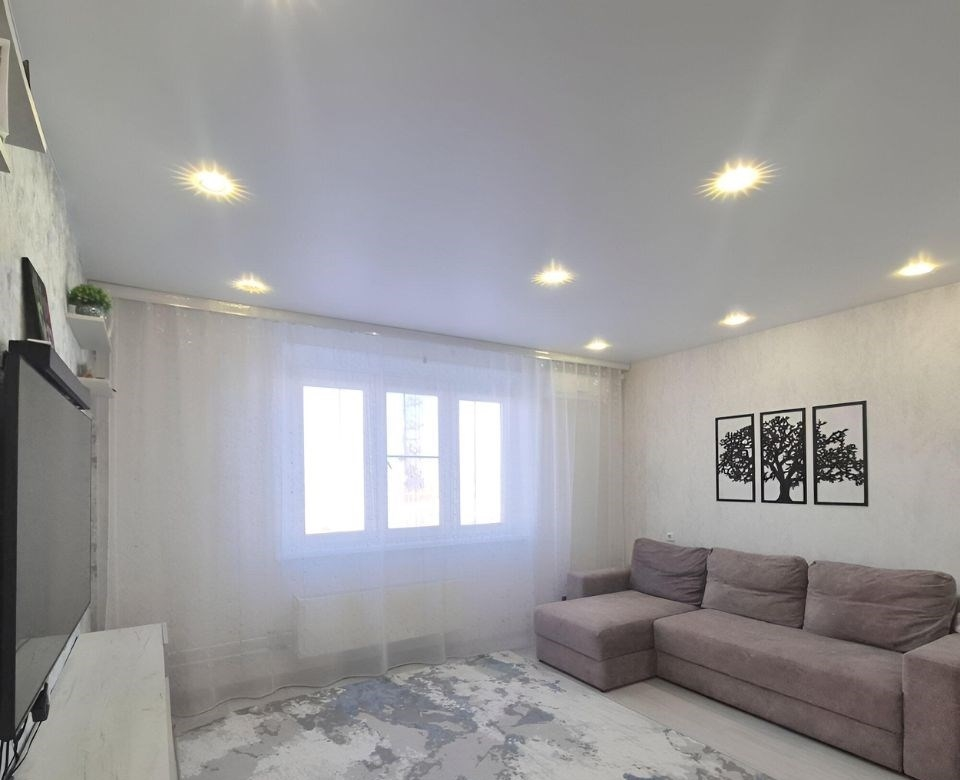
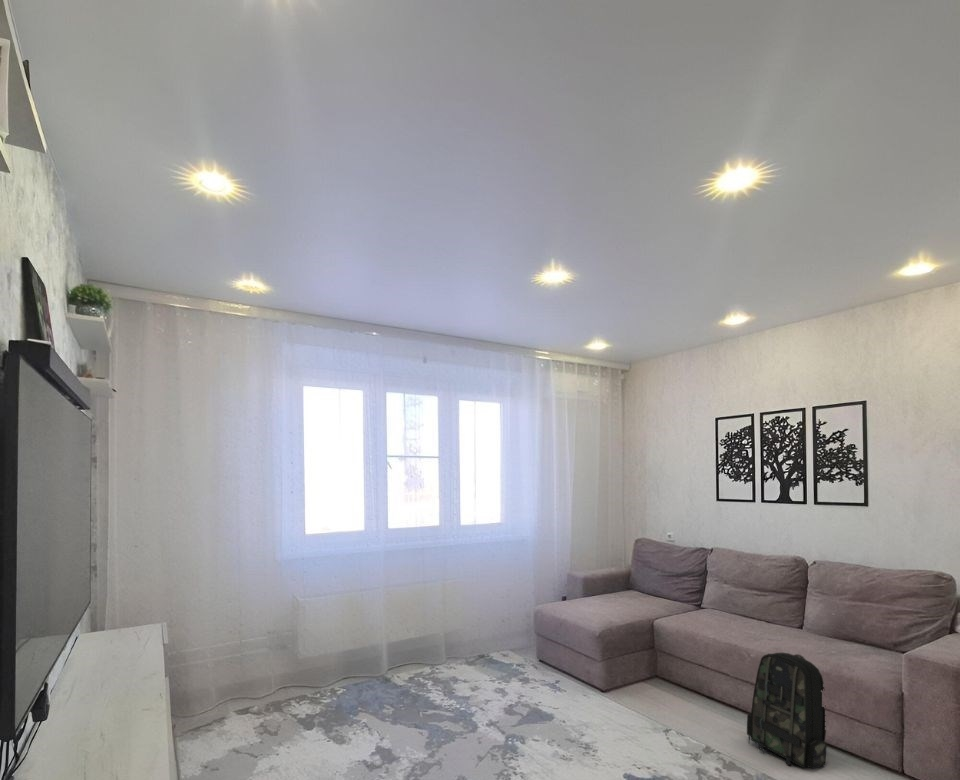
+ backpack [746,652,828,770]
